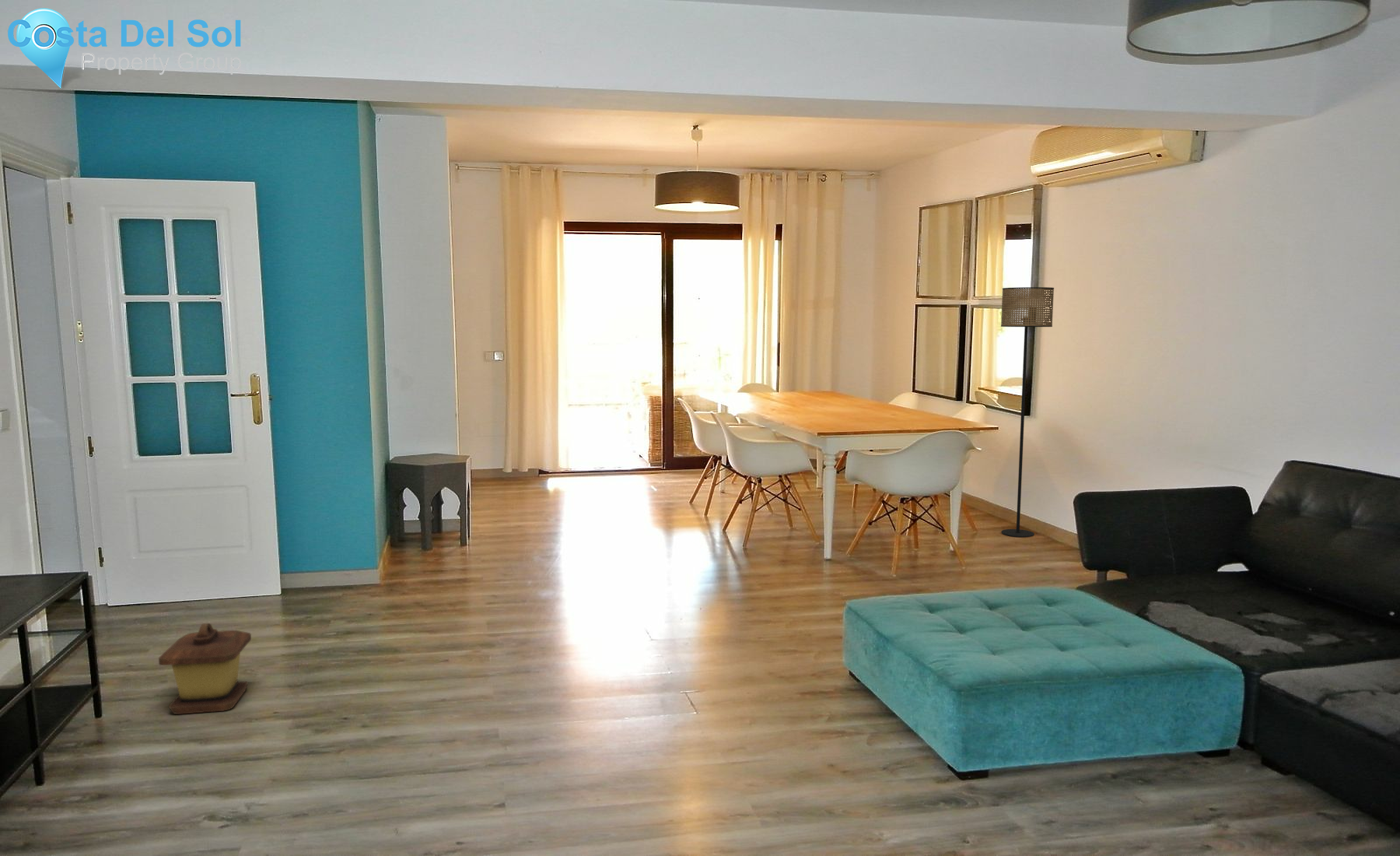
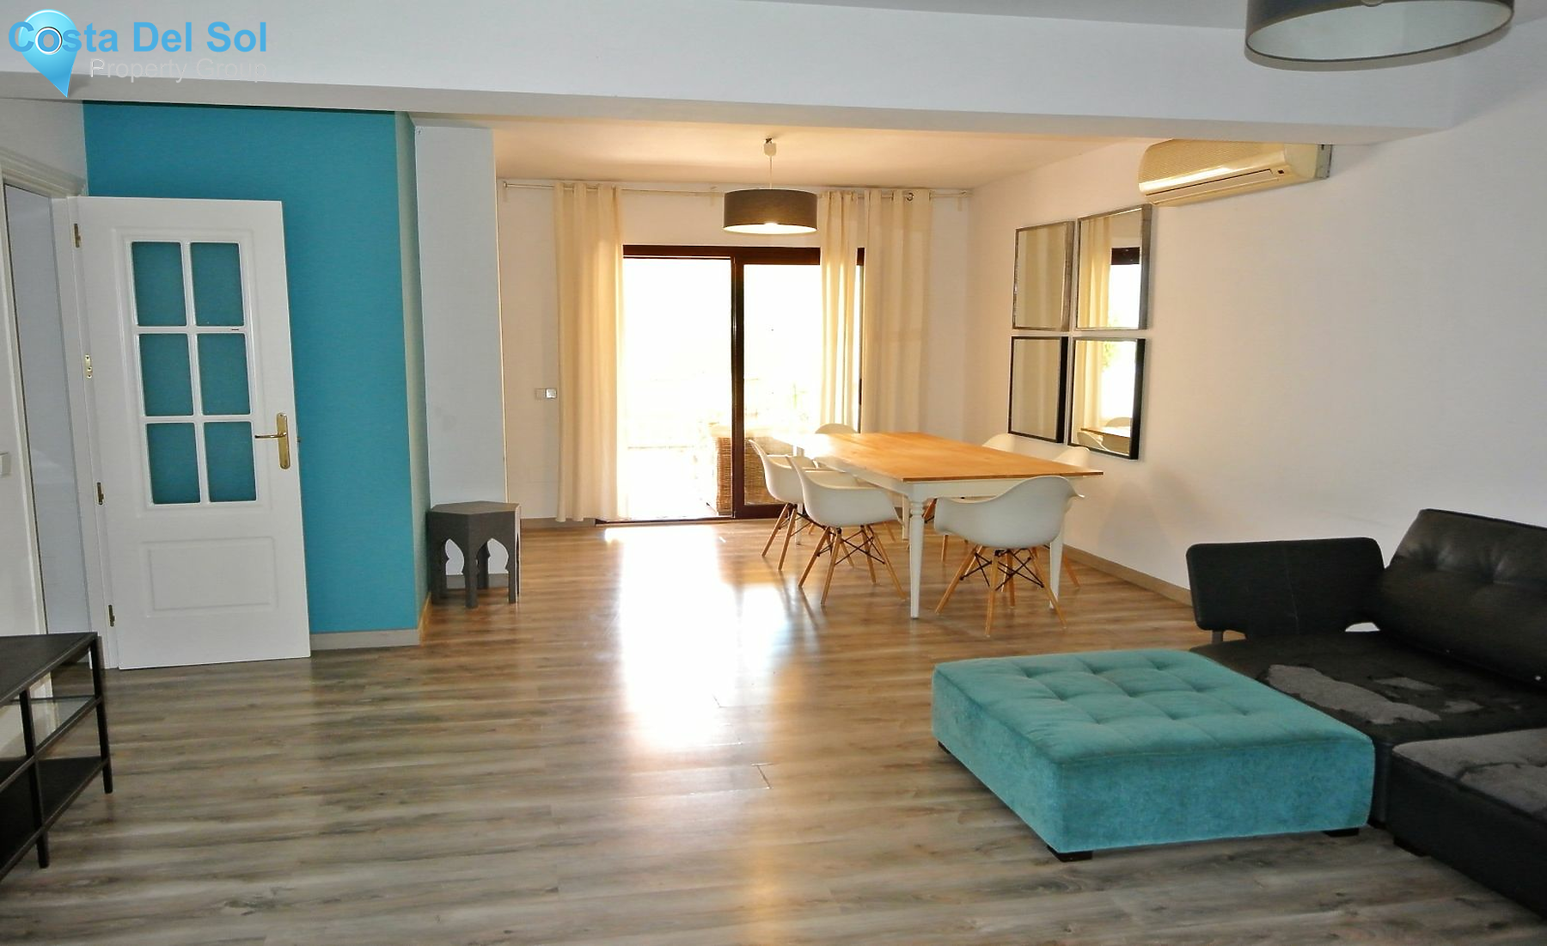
- floor lamp [1000,286,1055,538]
- lantern [158,623,252,715]
